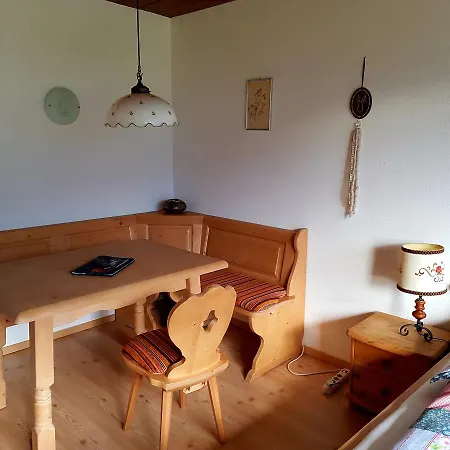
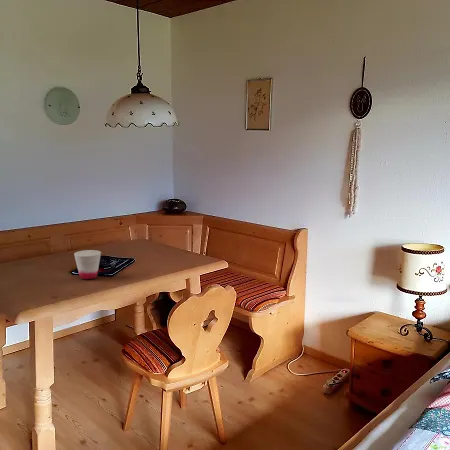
+ cup [73,249,102,280]
